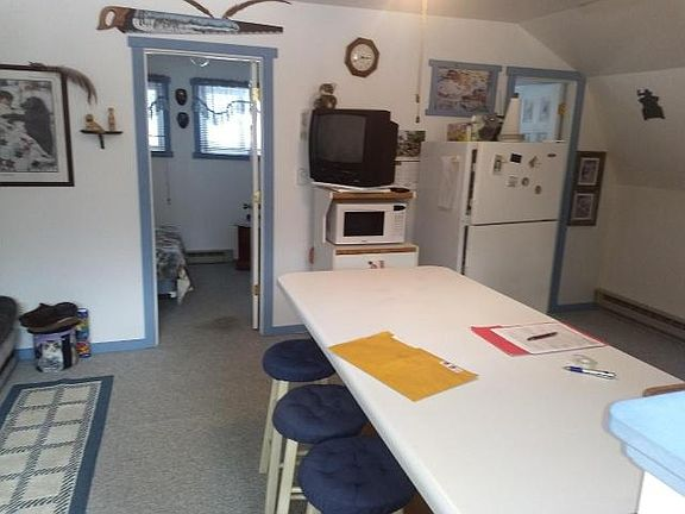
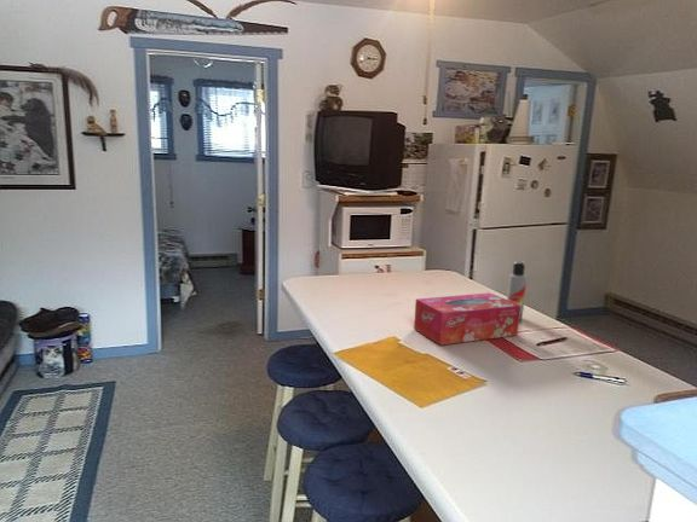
+ lotion bottle [506,261,528,320]
+ tissue box [413,291,520,346]
